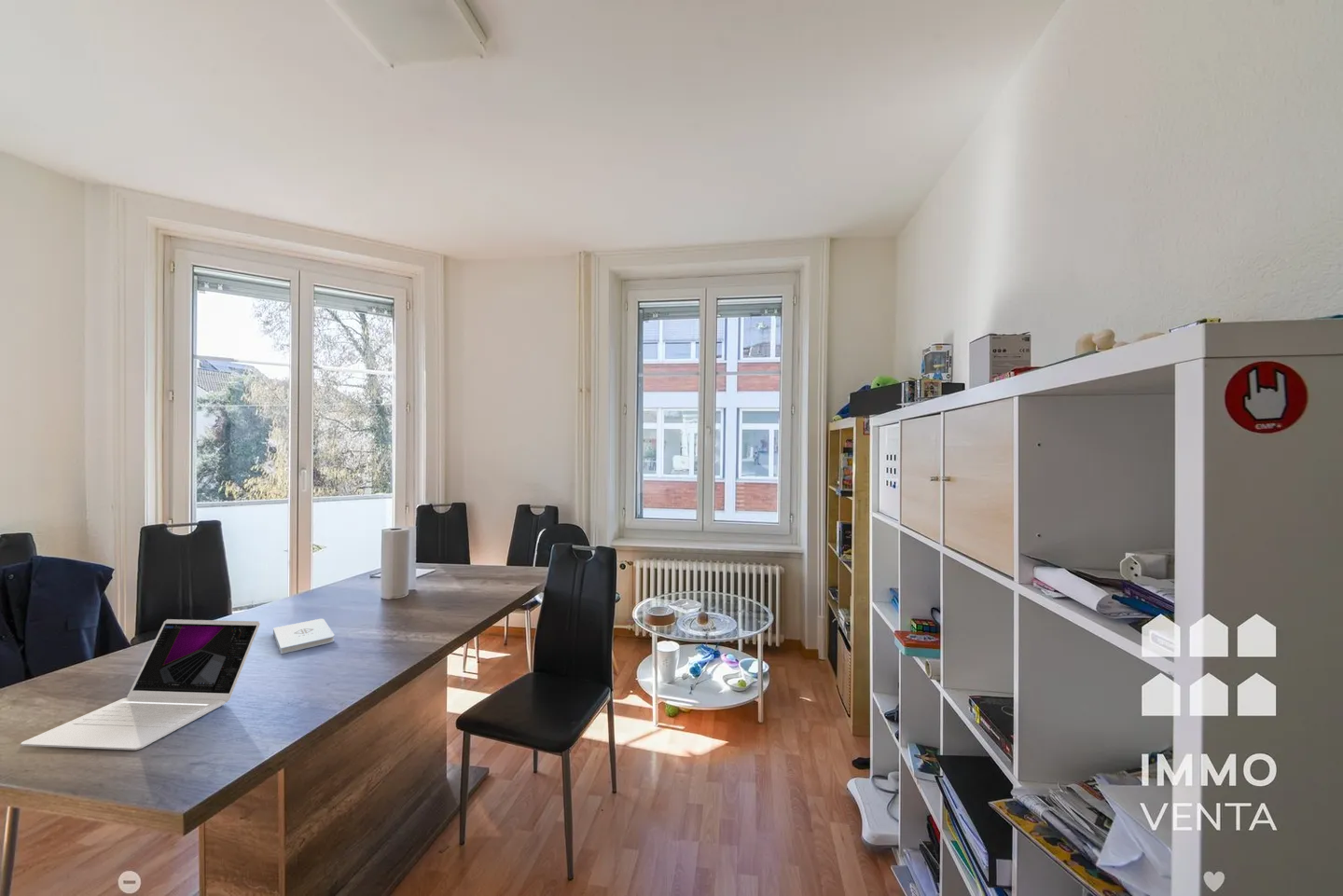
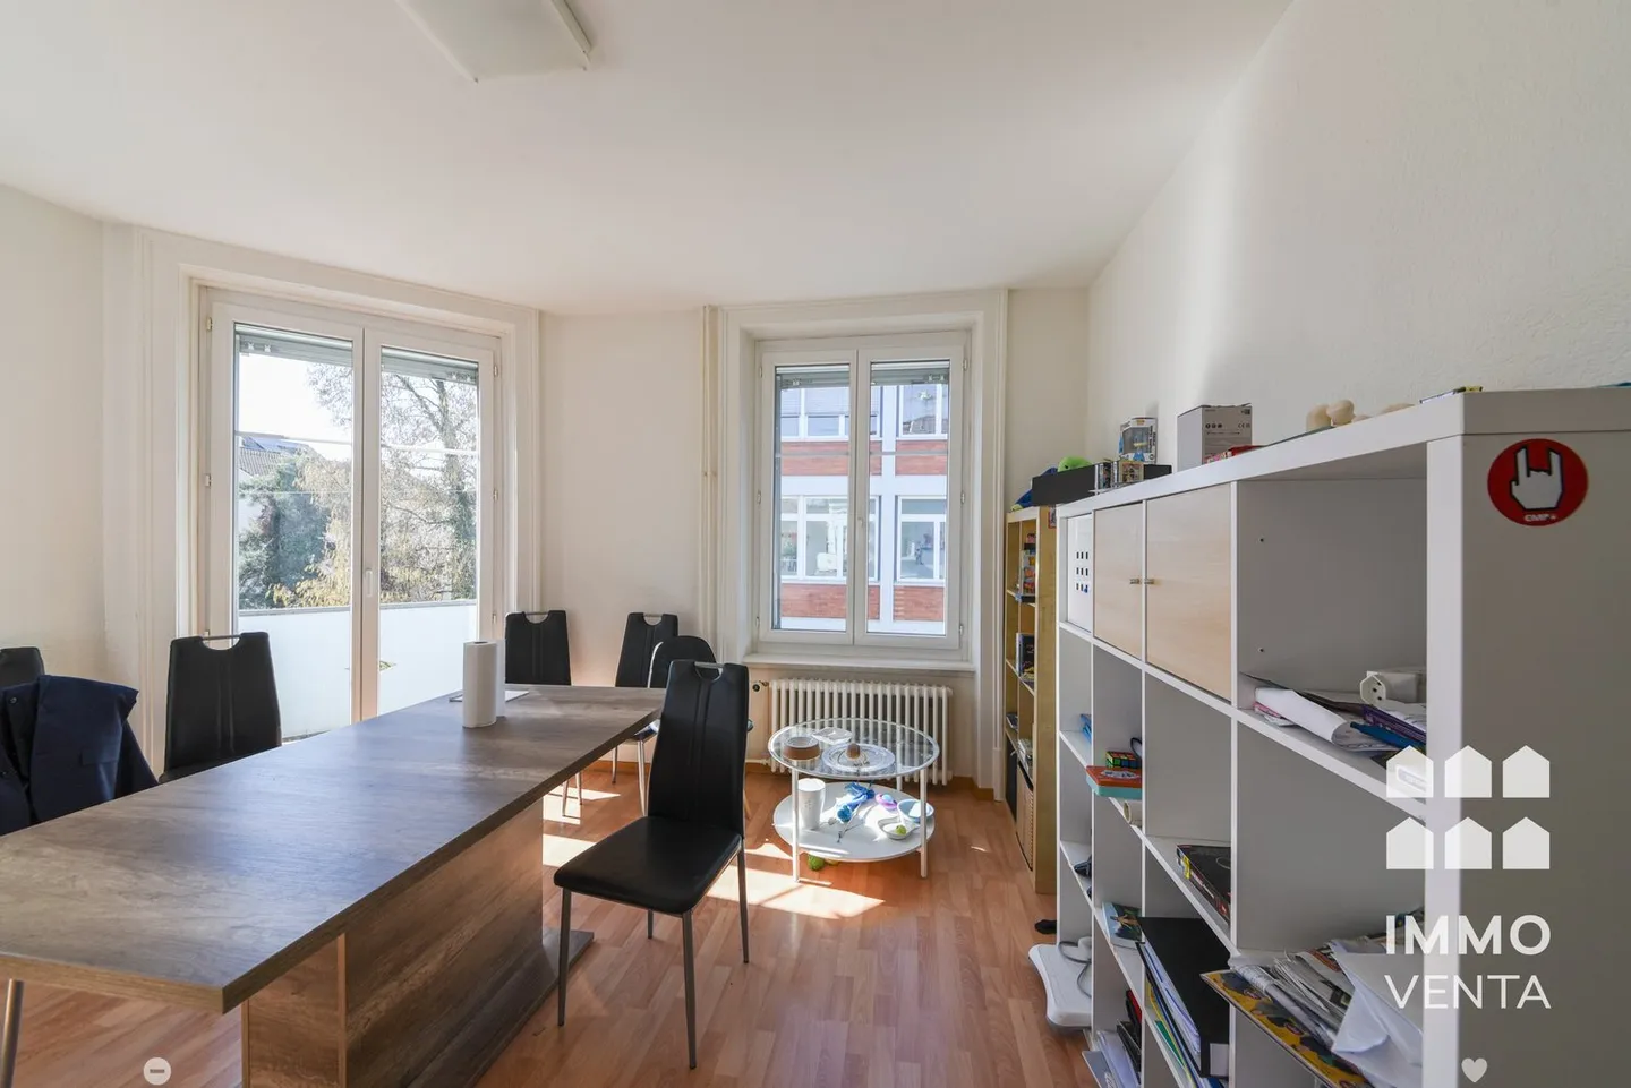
- notepad [272,618,336,655]
- laptop [20,618,261,751]
